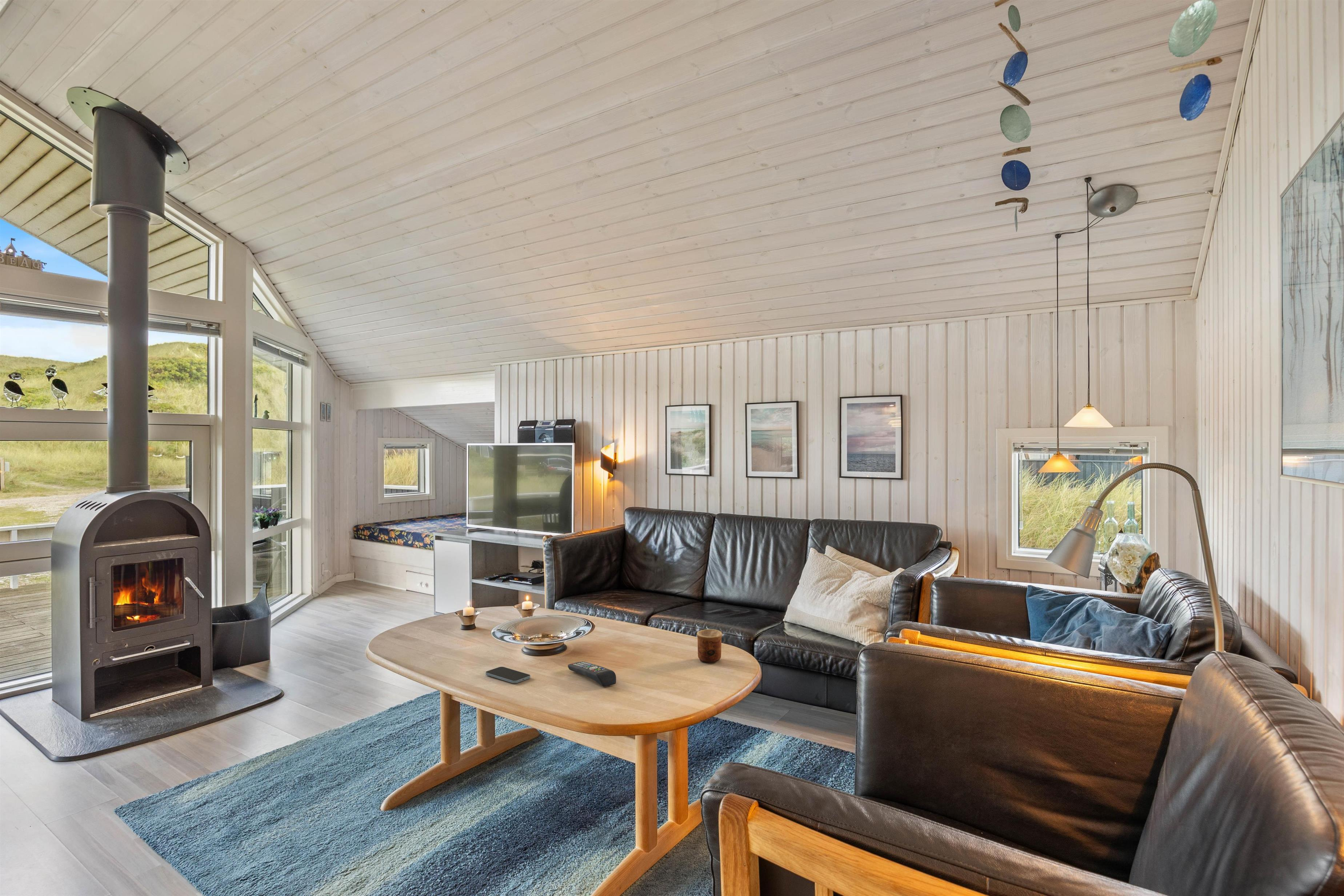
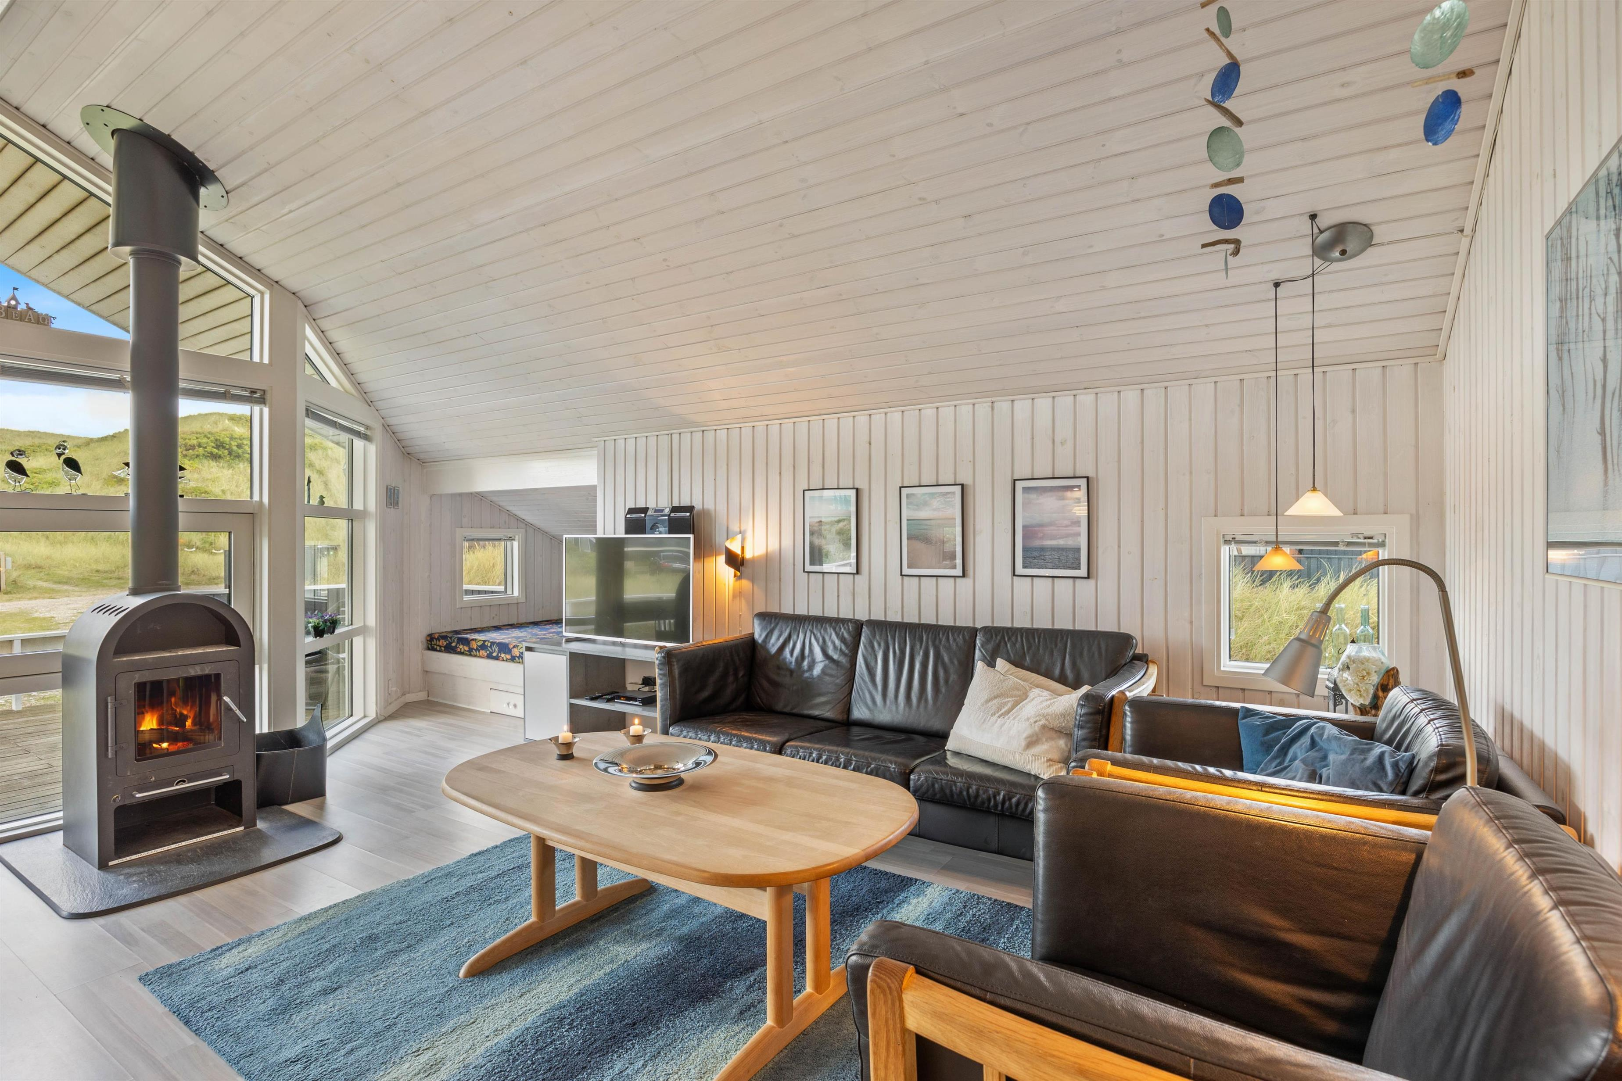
- remote control [568,661,616,687]
- smartphone [485,667,531,684]
- cup [696,629,723,663]
